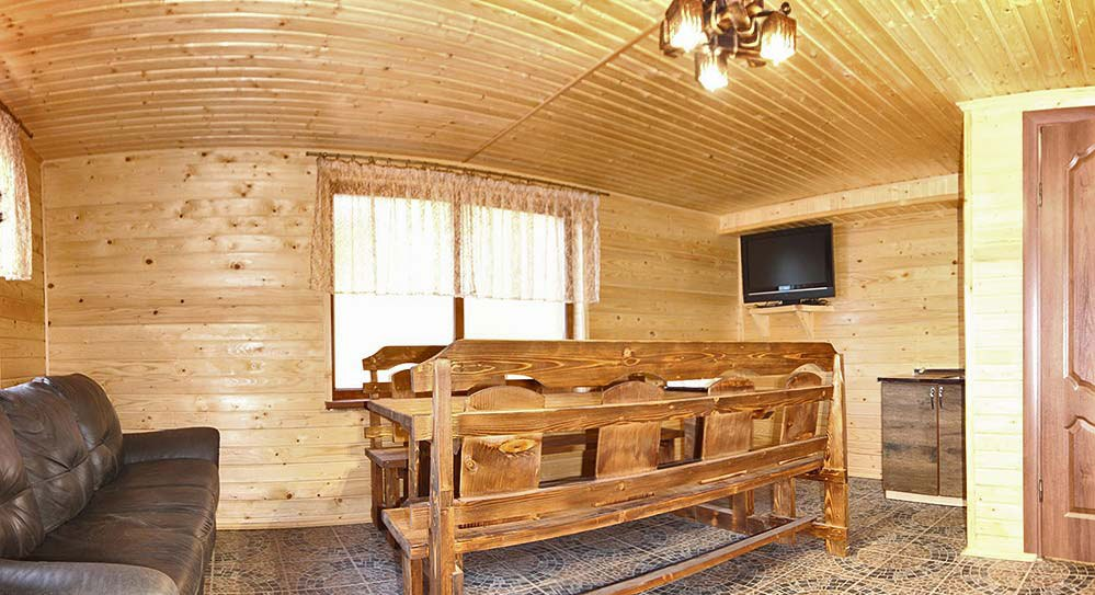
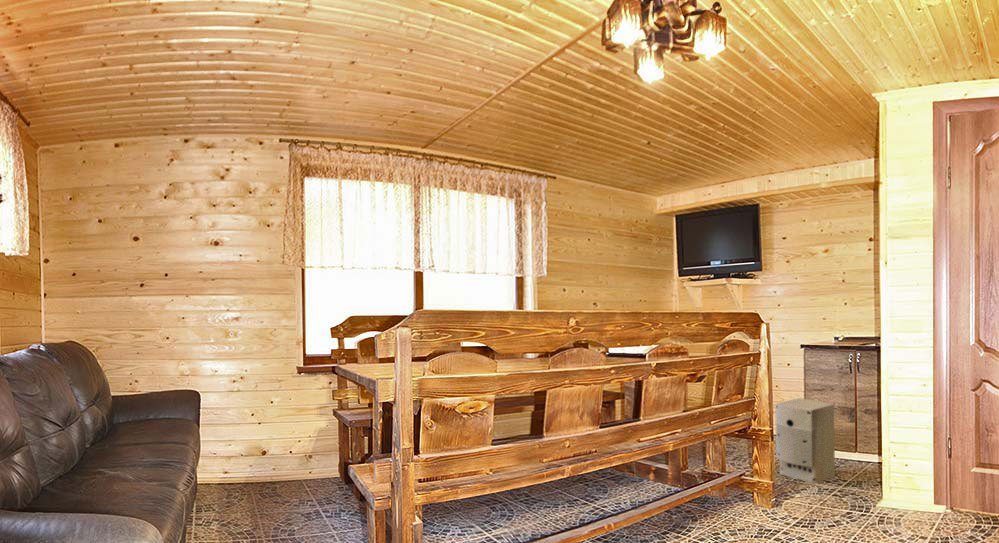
+ air purifier [775,397,836,484]
